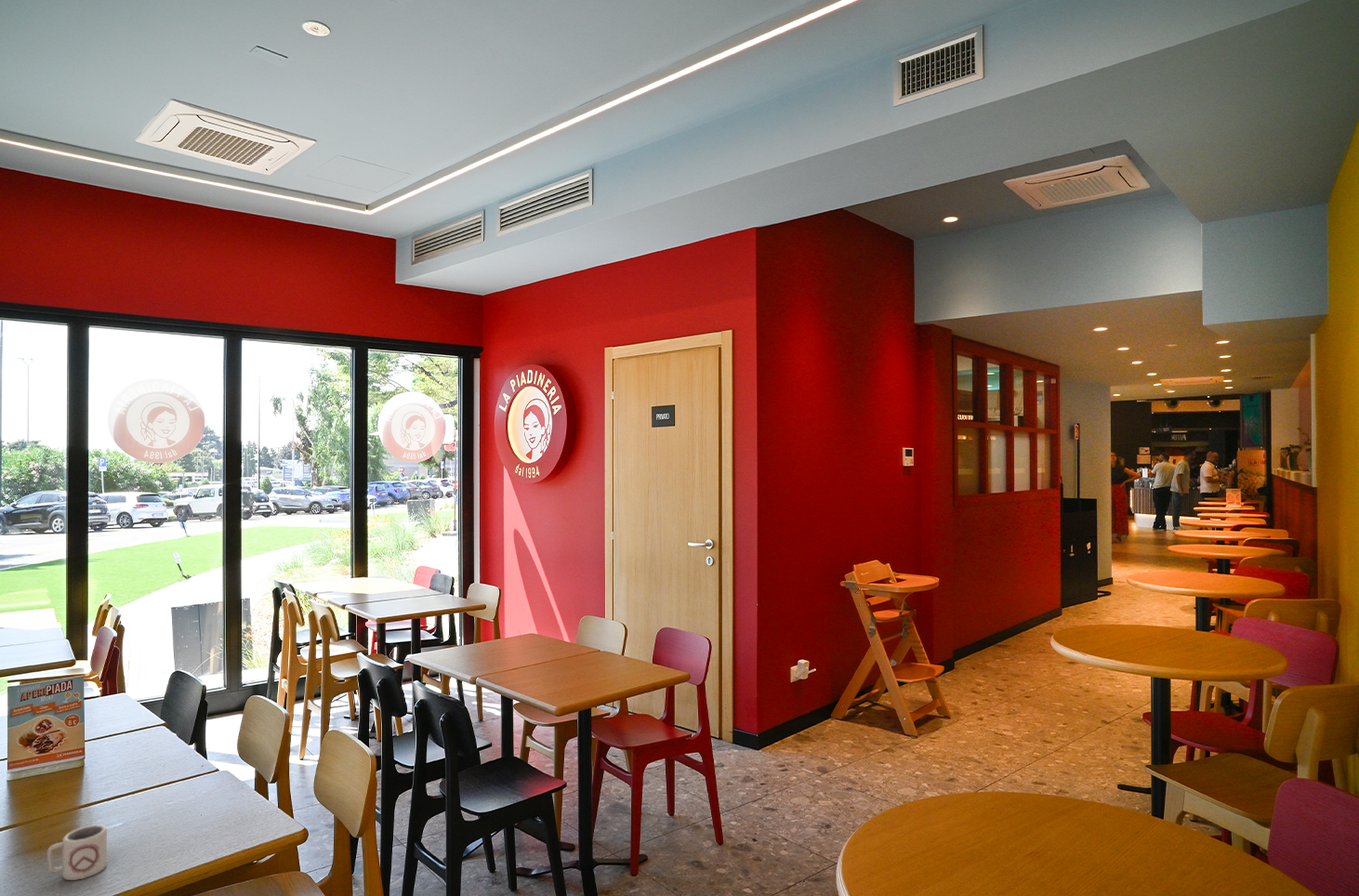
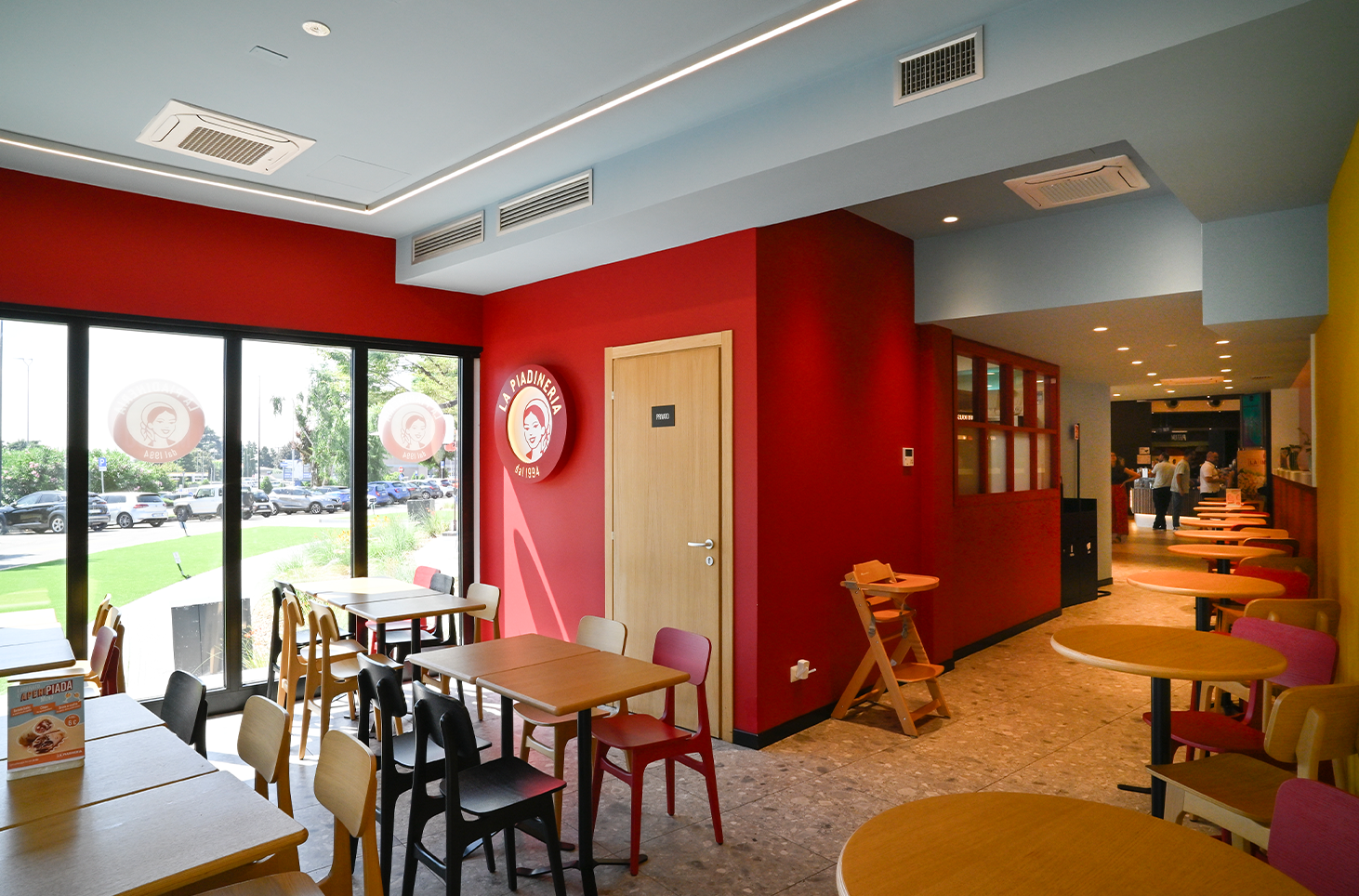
- cup [46,824,108,881]
